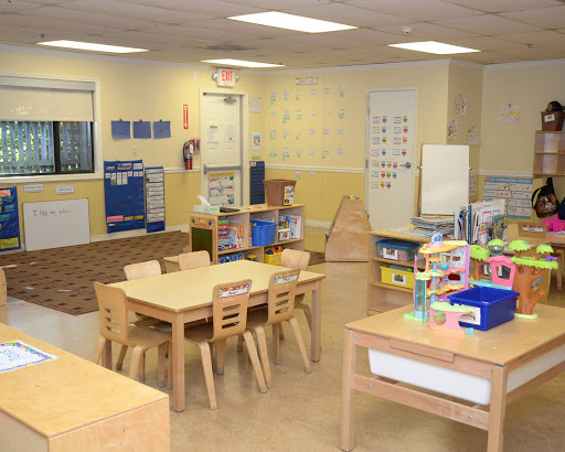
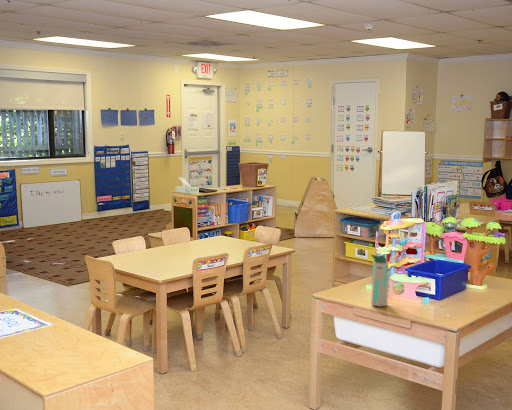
+ water bottle [370,253,389,308]
